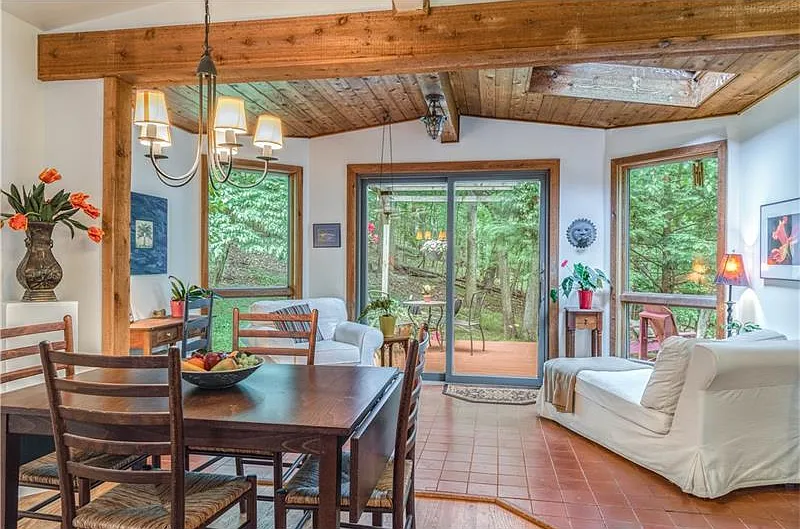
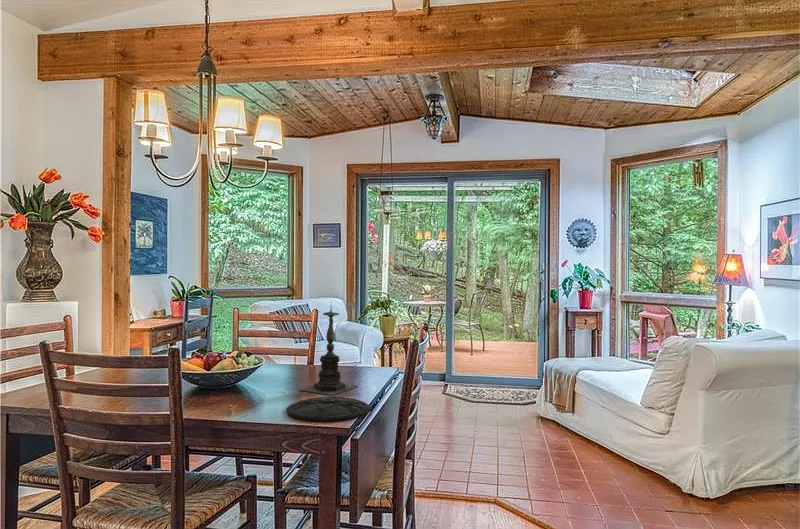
+ plate [285,396,371,423]
+ candle holder [299,299,358,396]
